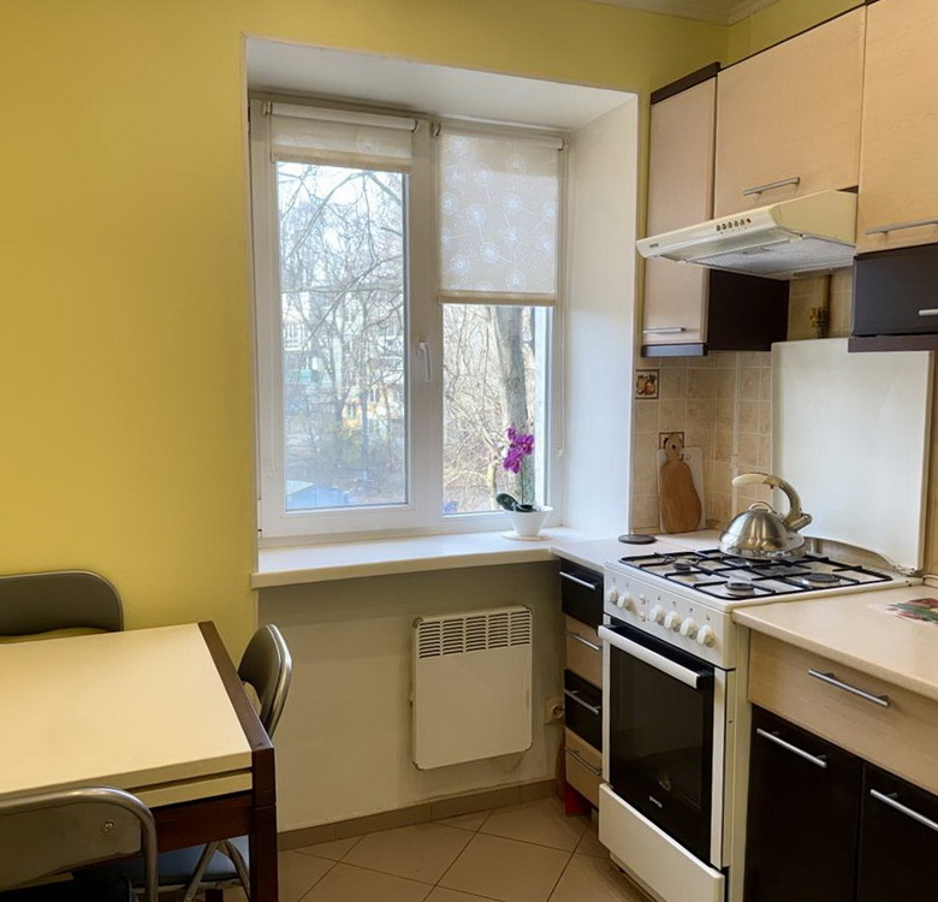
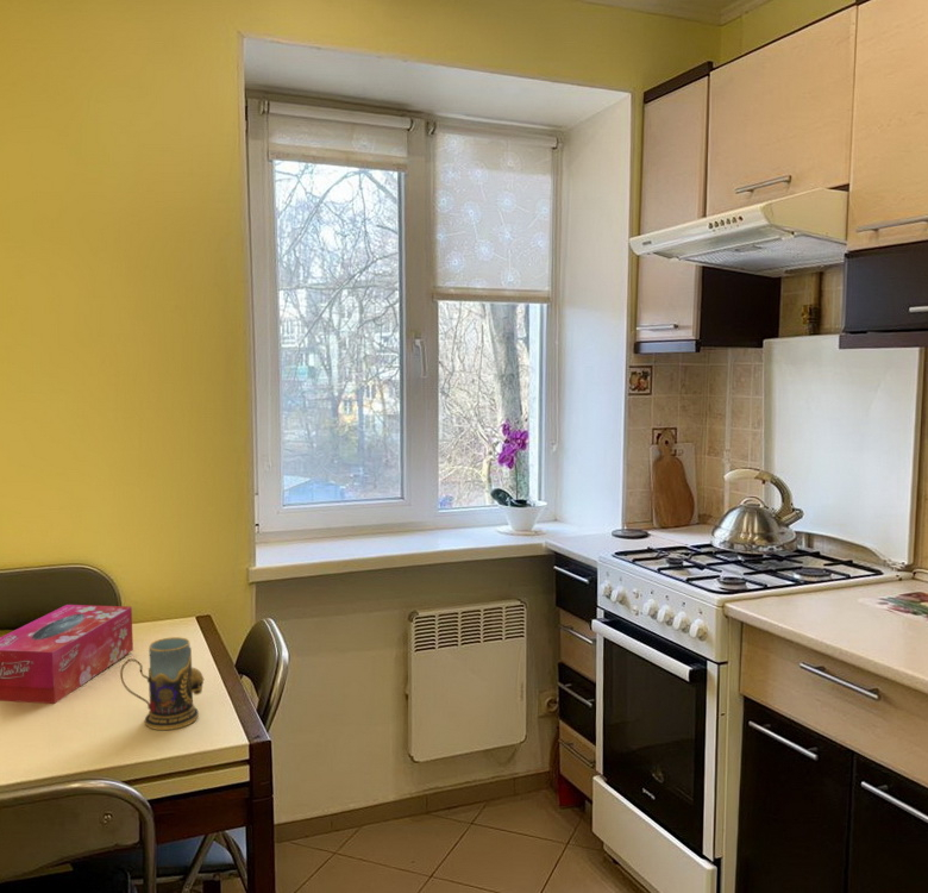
+ tissue box [0,604,134,705]
+ mug [119,636,205,731]
